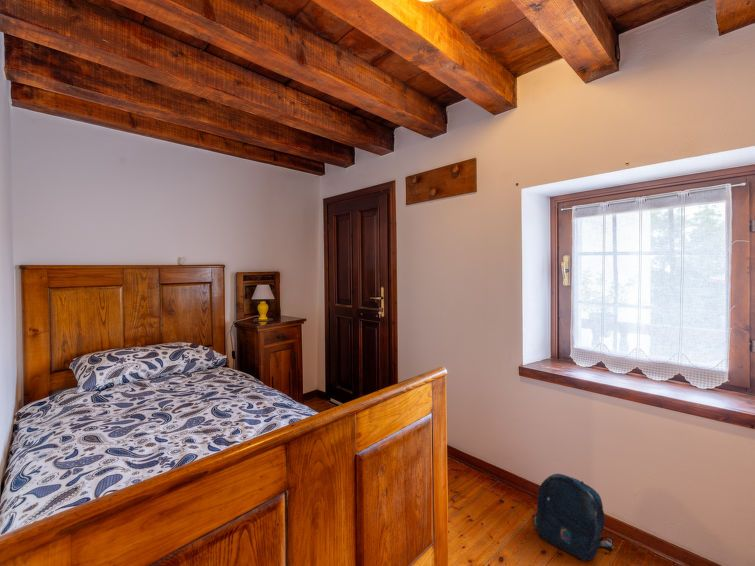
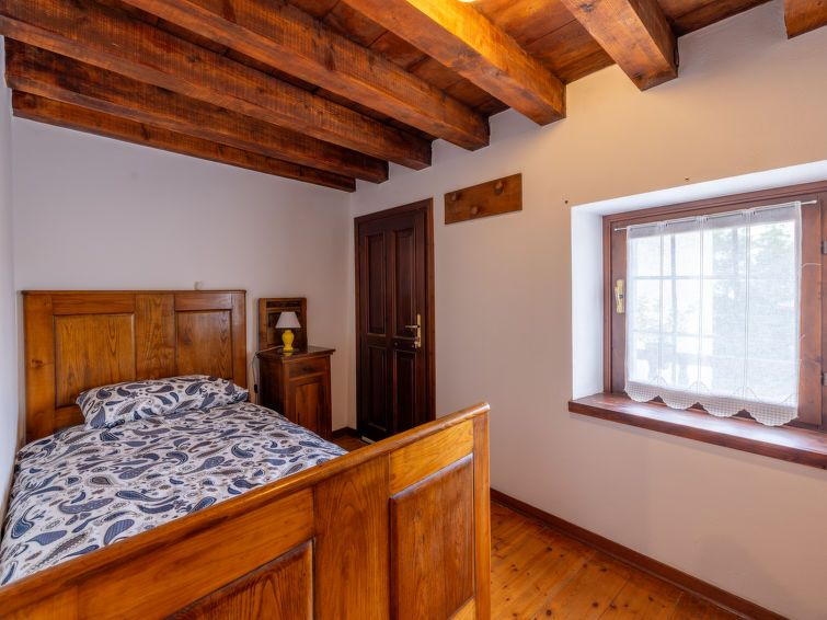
- backpack [533,473,614,562]
